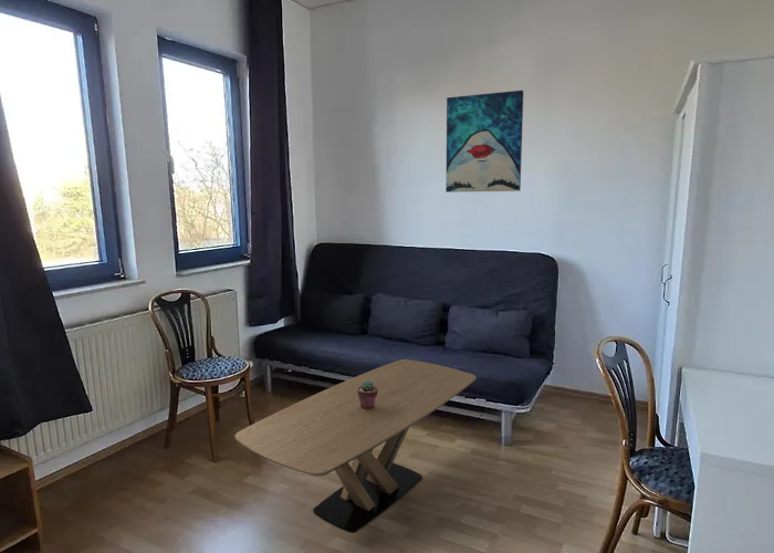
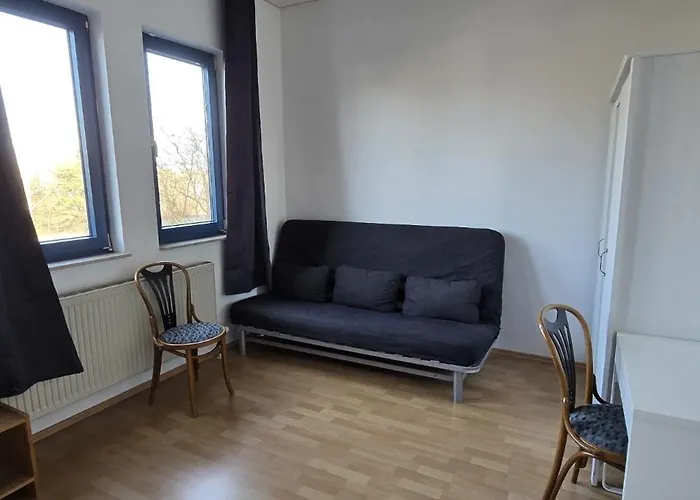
- coffee table [234,358,478,533]
- wall art [444,90,524,194]
- potted succulent [357,380,378,409]
